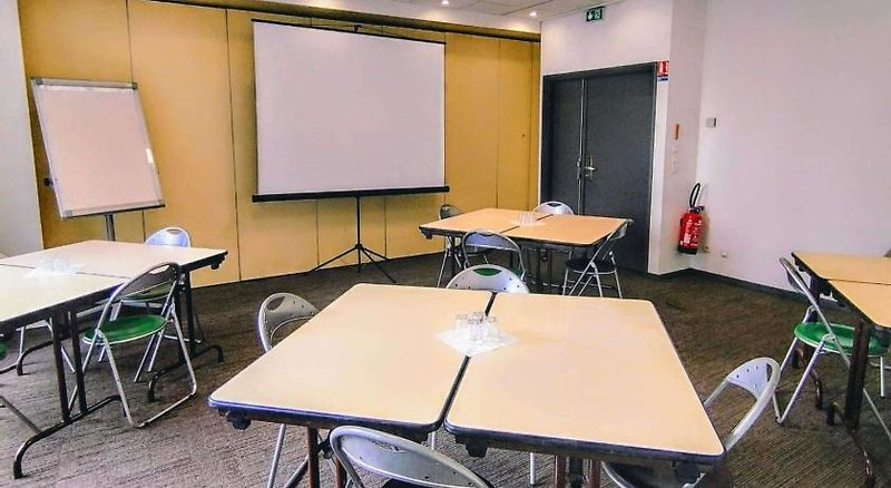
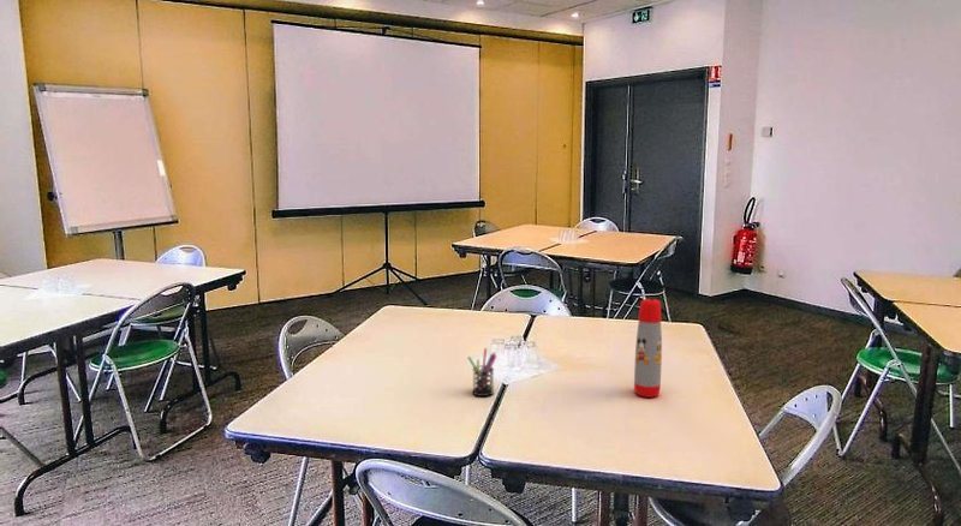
+ water bottle [633,298,663,399]
+ pen holder [467,347,499,398]
